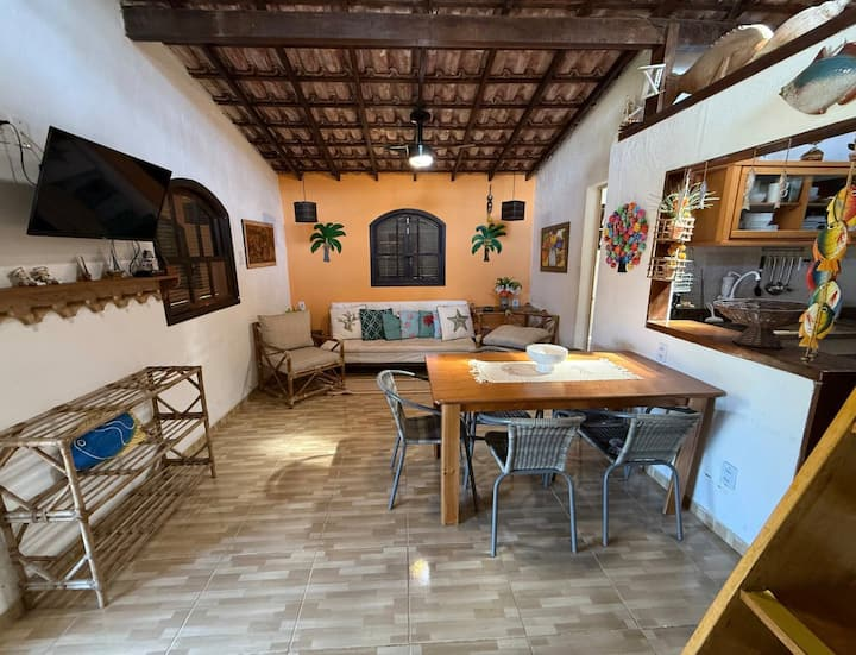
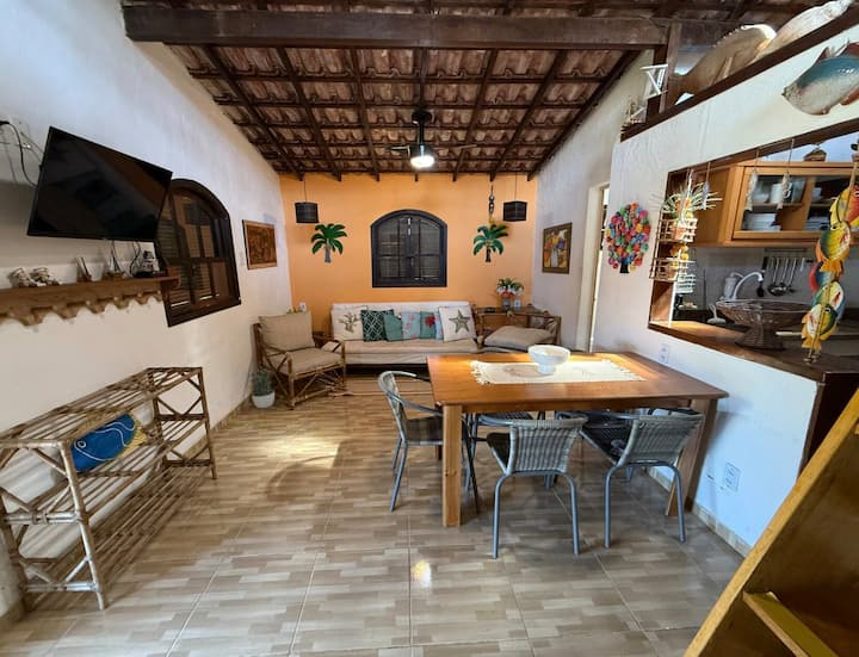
+ potted plant [246,367,276,409]
